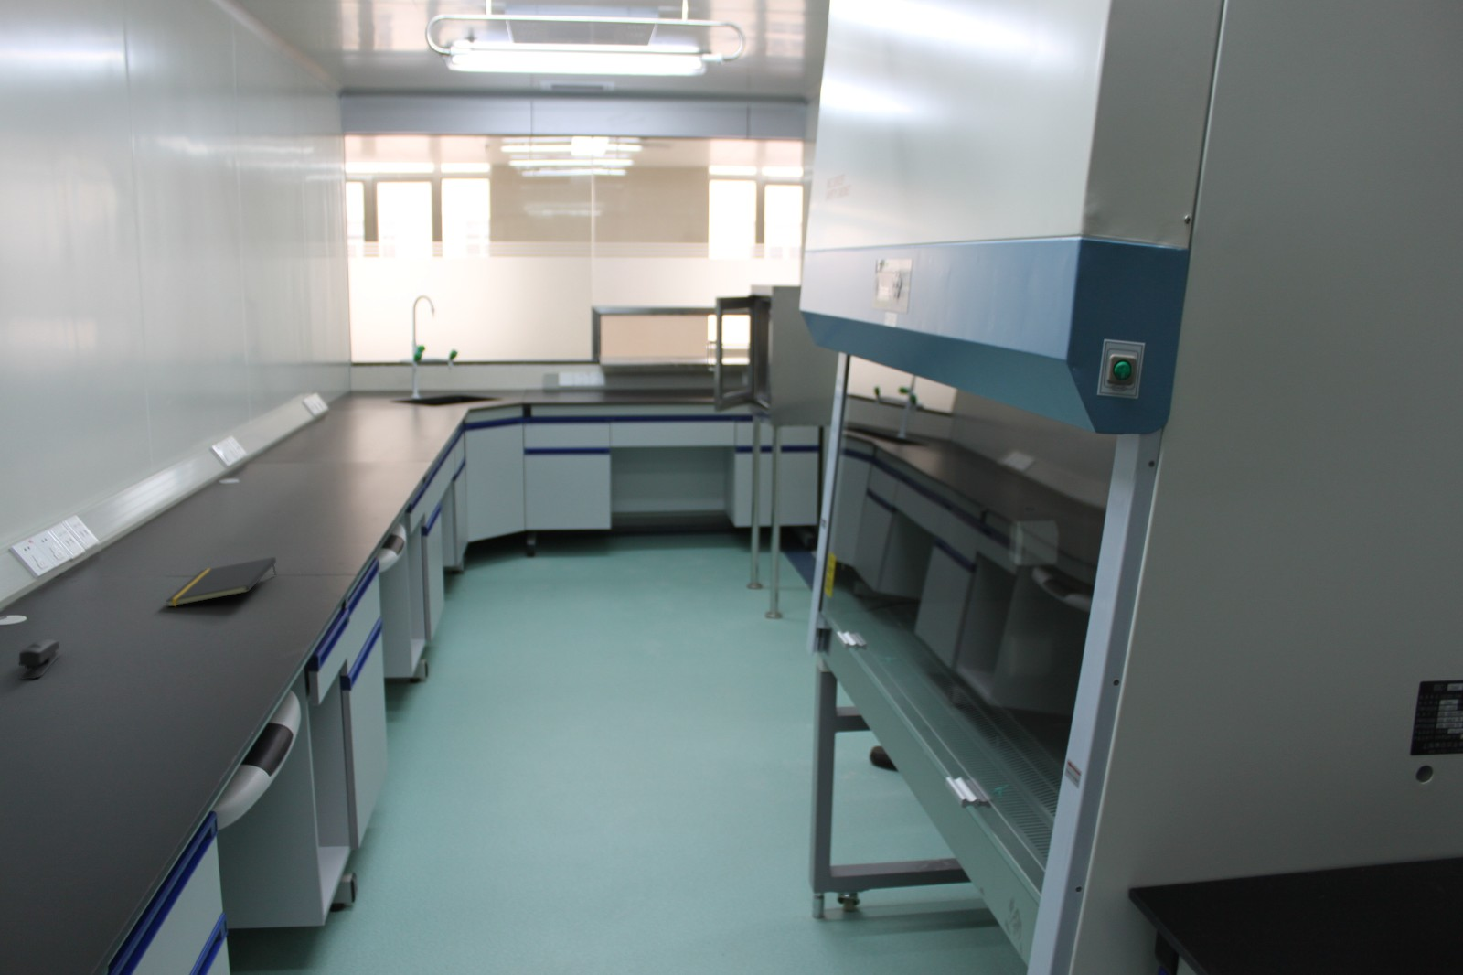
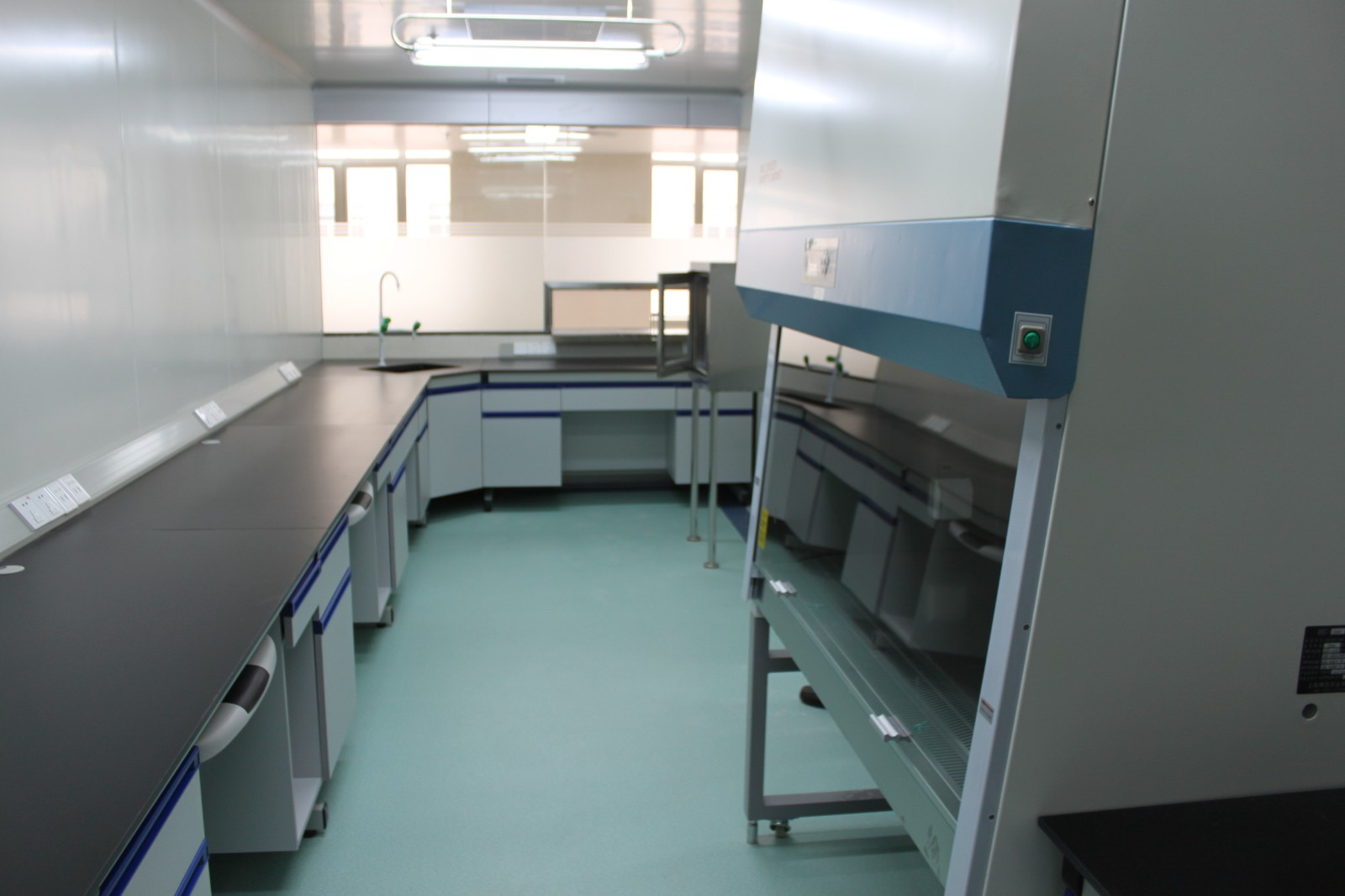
- stapler [17,639,61,680]
- notepad [164,556,277,608]
